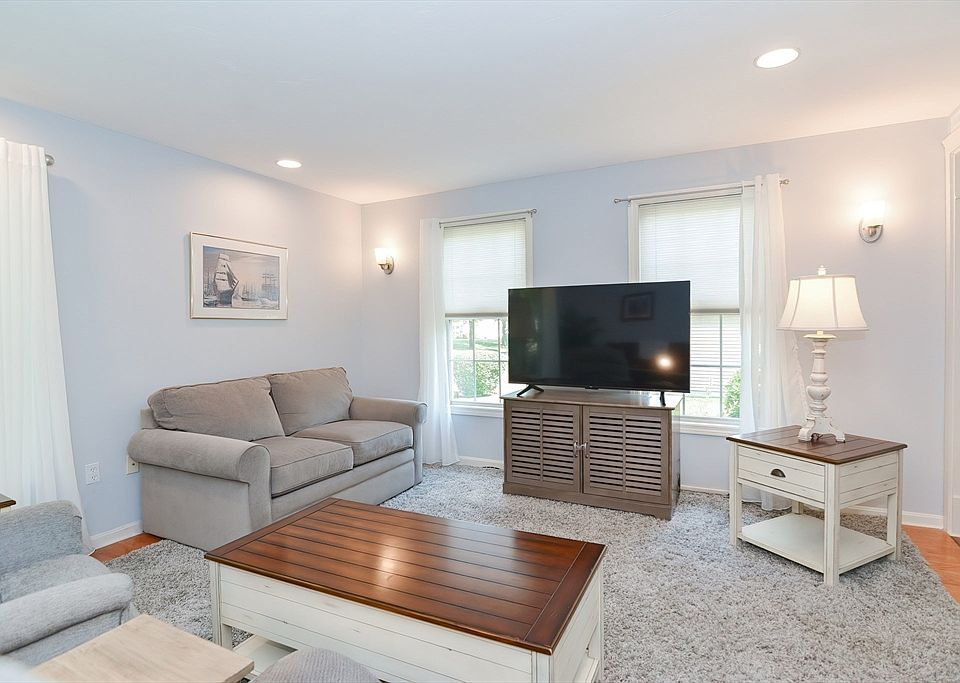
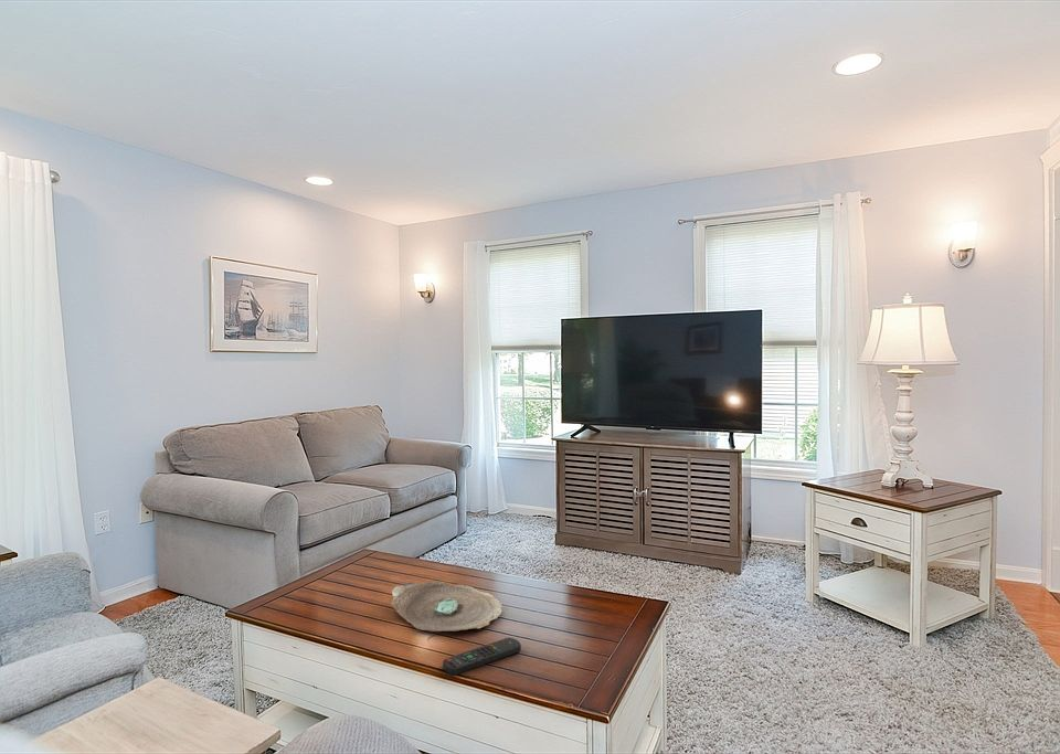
+ remote control [442,637,522,677]
+ decorative bowl [390,580,504,633]
